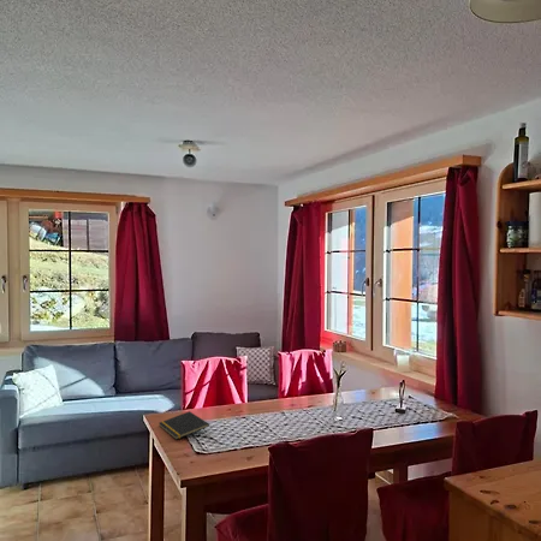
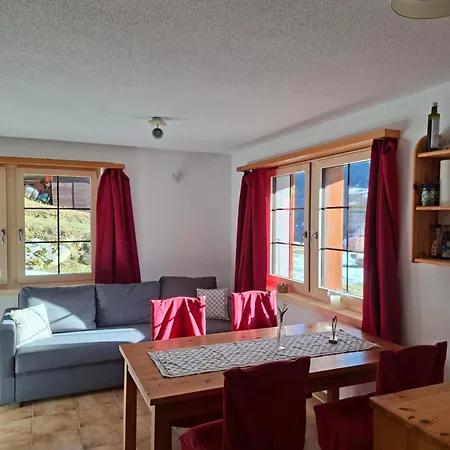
- notepad [157,410,210,441]
